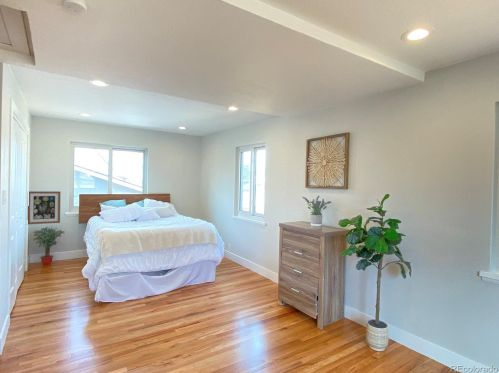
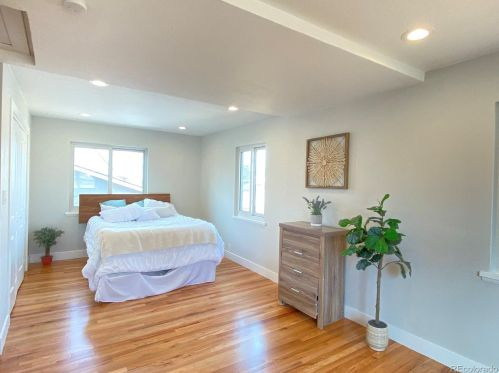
- wall art [27,190,61,225]
